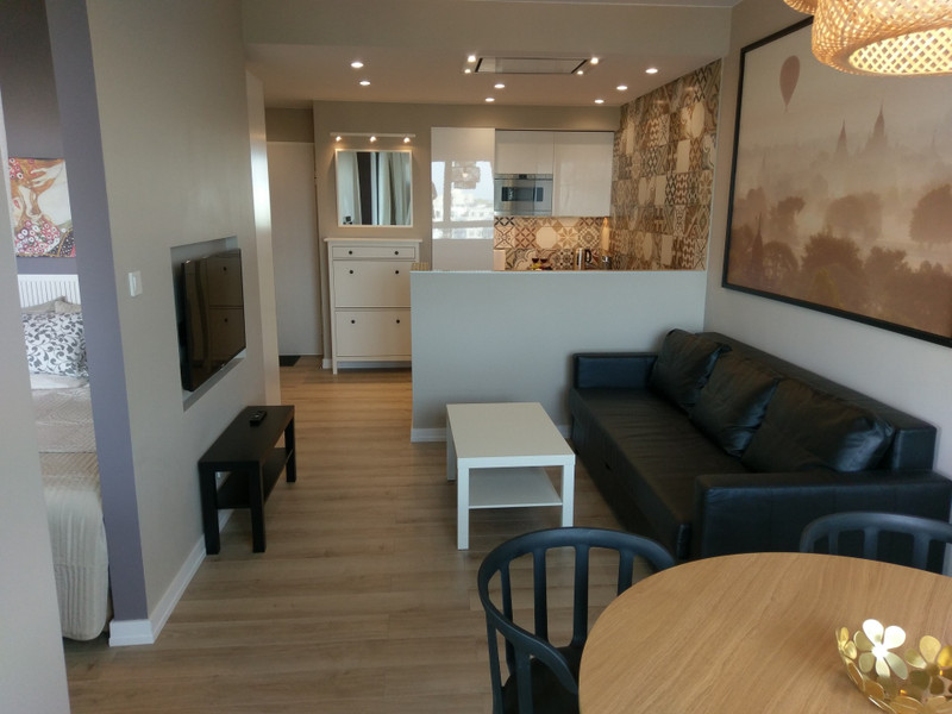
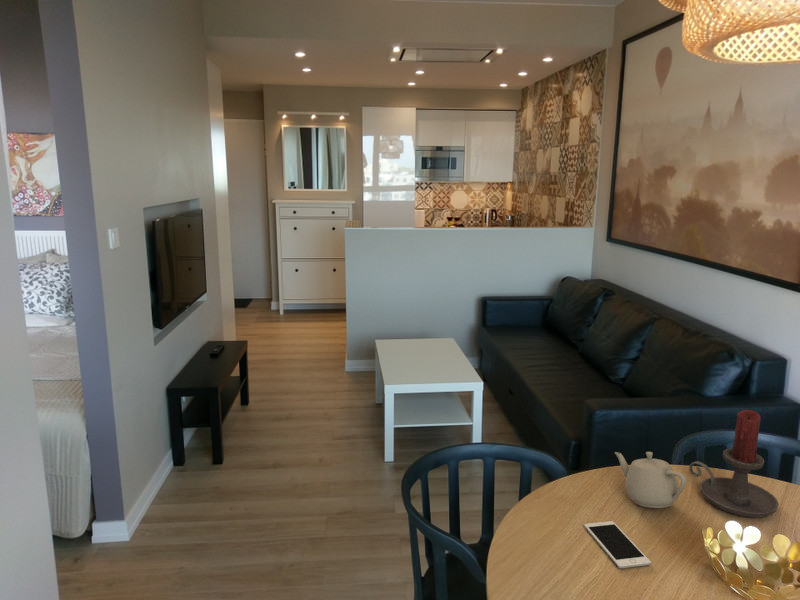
+ teapot [614,451,687,509]
+ candle holder [688,409,780,519]
+ cell phone [583,520,652,569]
